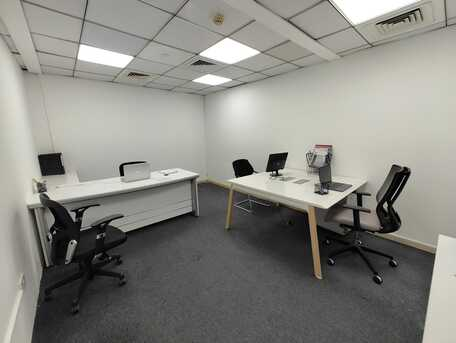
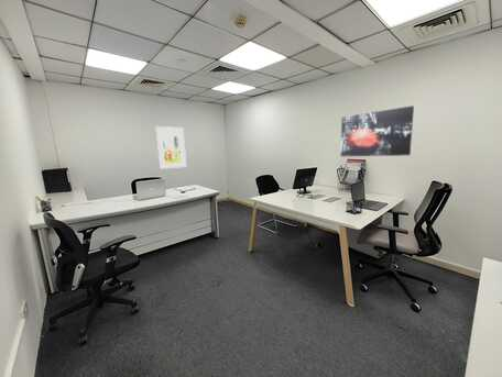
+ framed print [155,125,187,169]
+ wall art [340,104,415,157]
